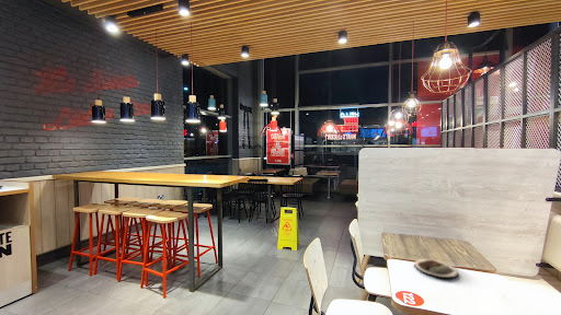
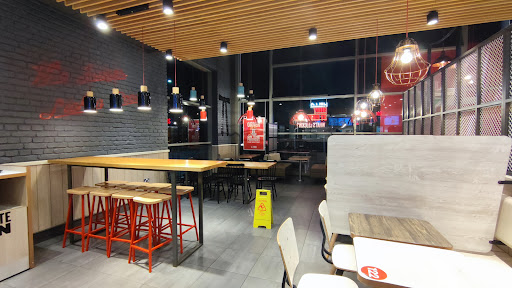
- plate [413,258,460,279]
